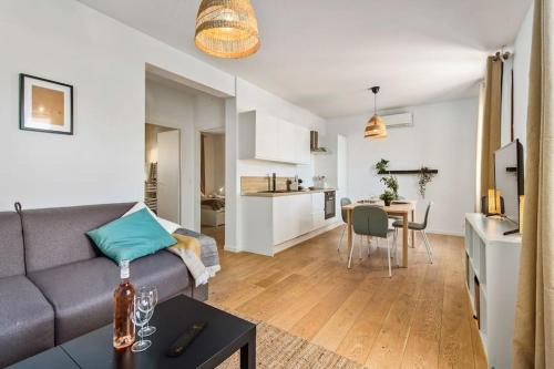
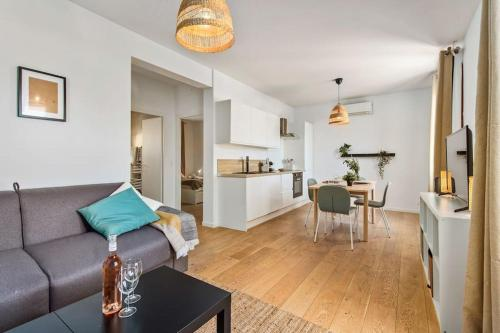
- remote control [165,319,209,357]
